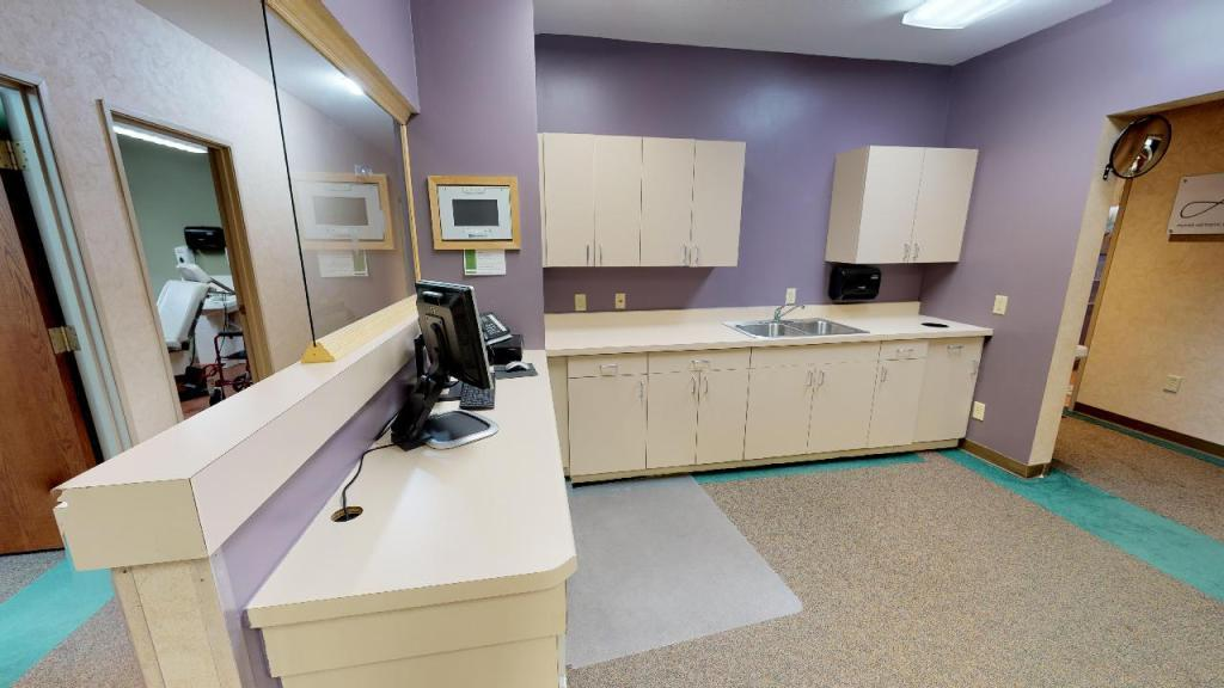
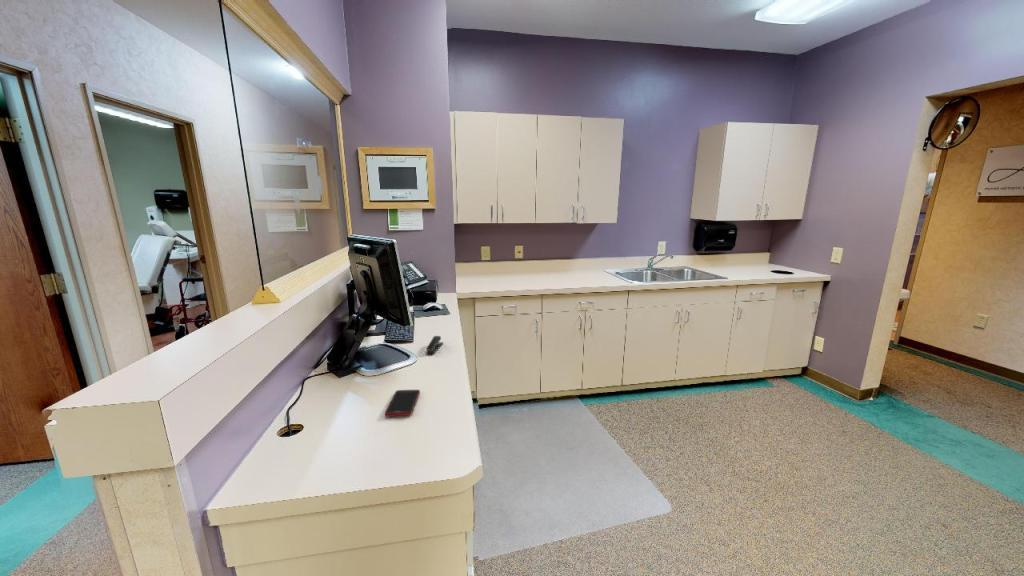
+ cell phone [384,389,421,417]
+ stapler [425,335,444,355]
